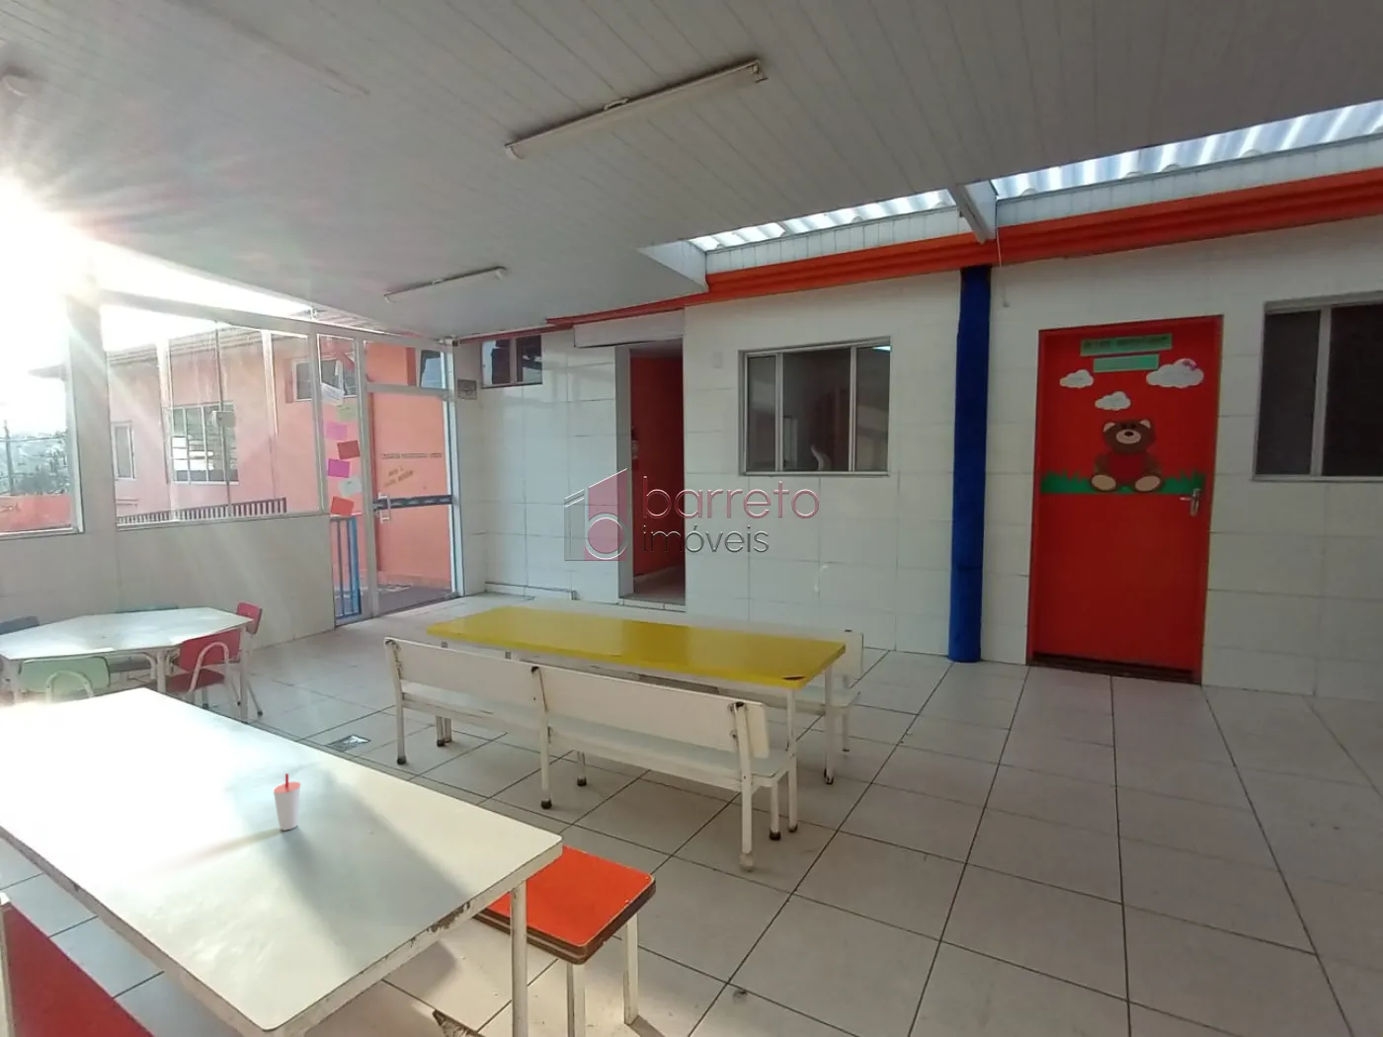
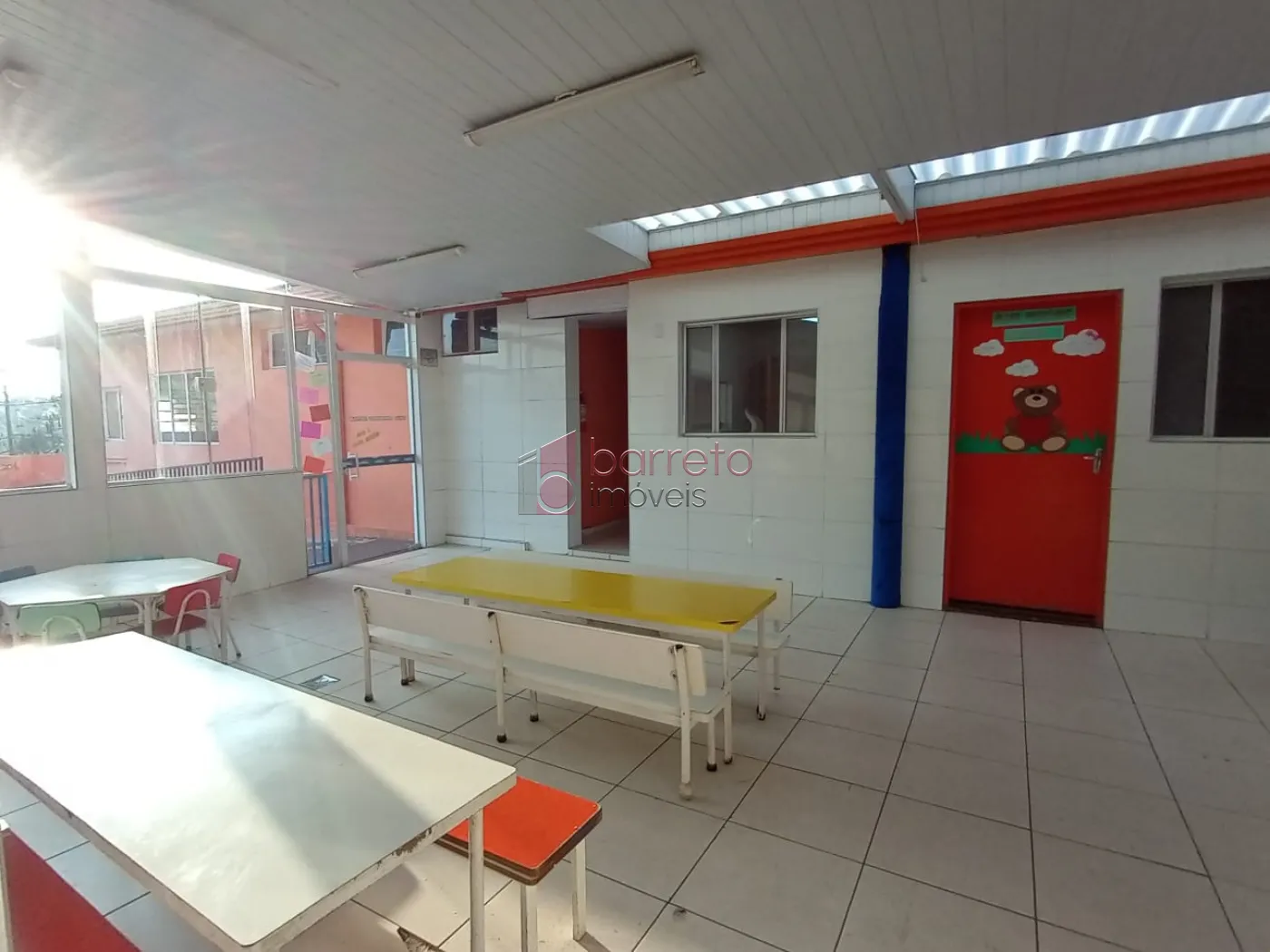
- cup [271,772,303,831]
